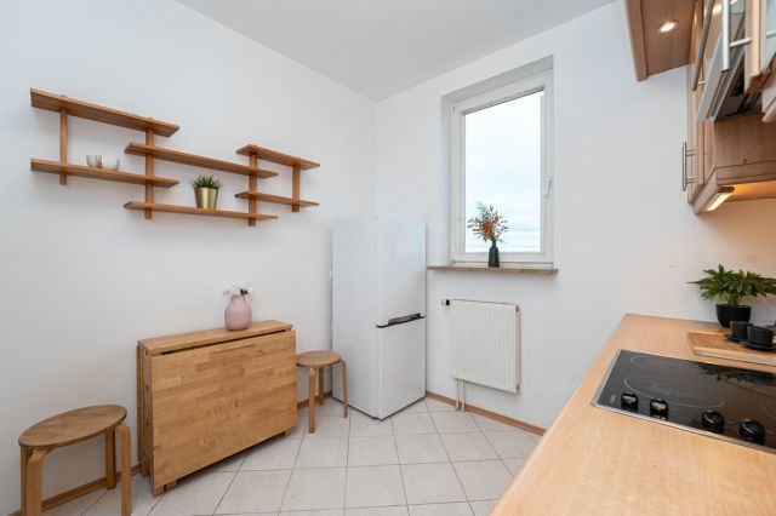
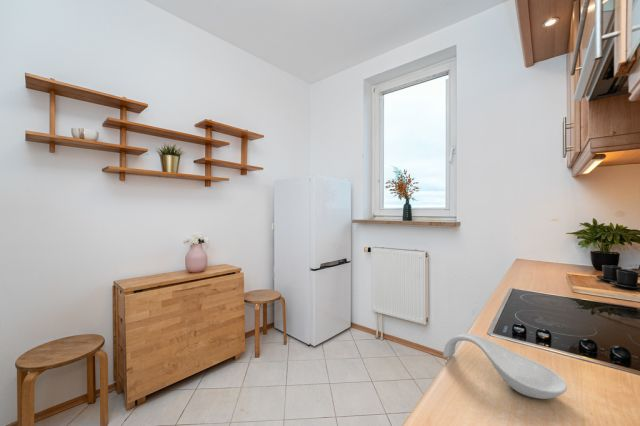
+ spoon rest [442,333,568,400]
